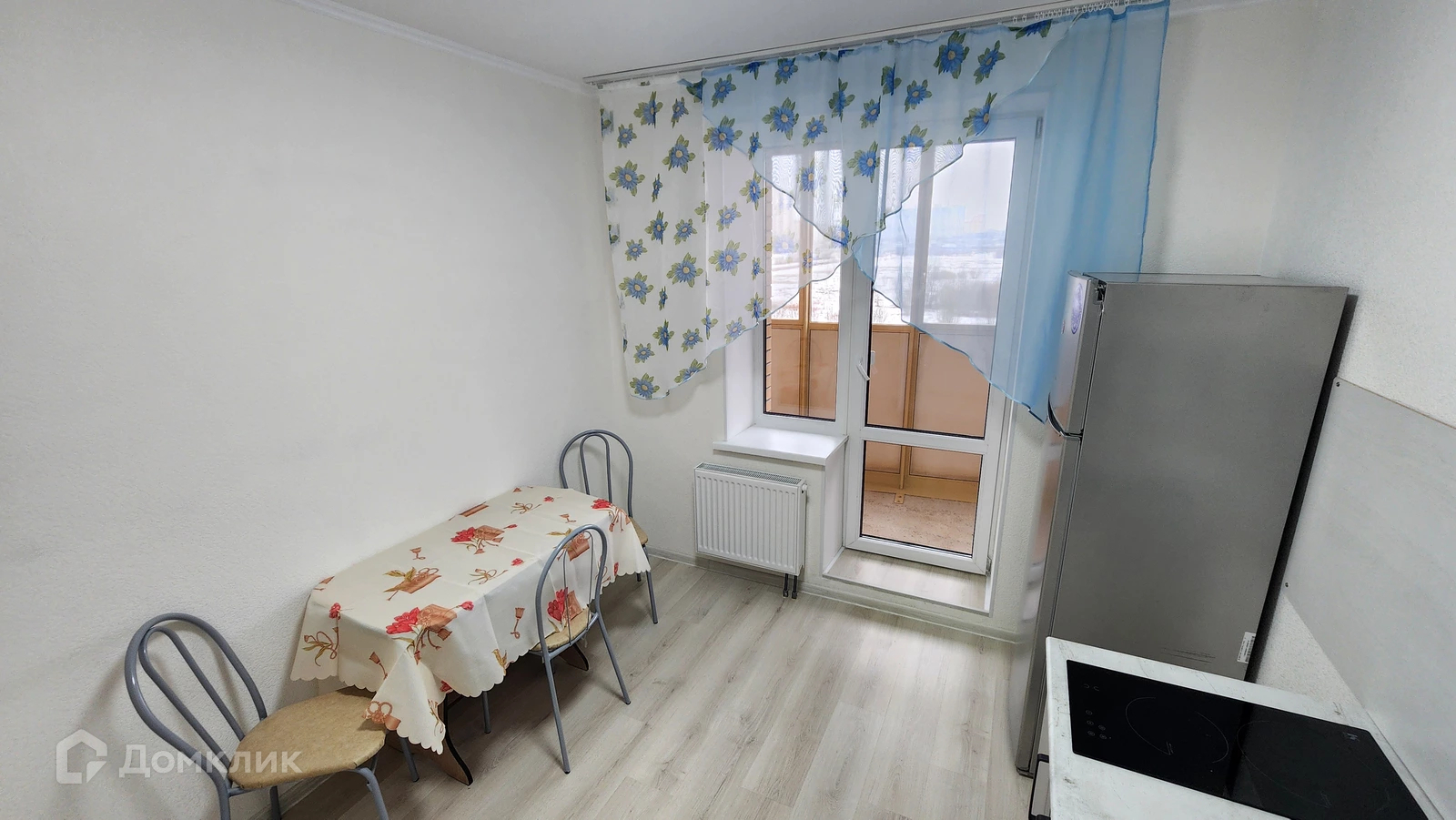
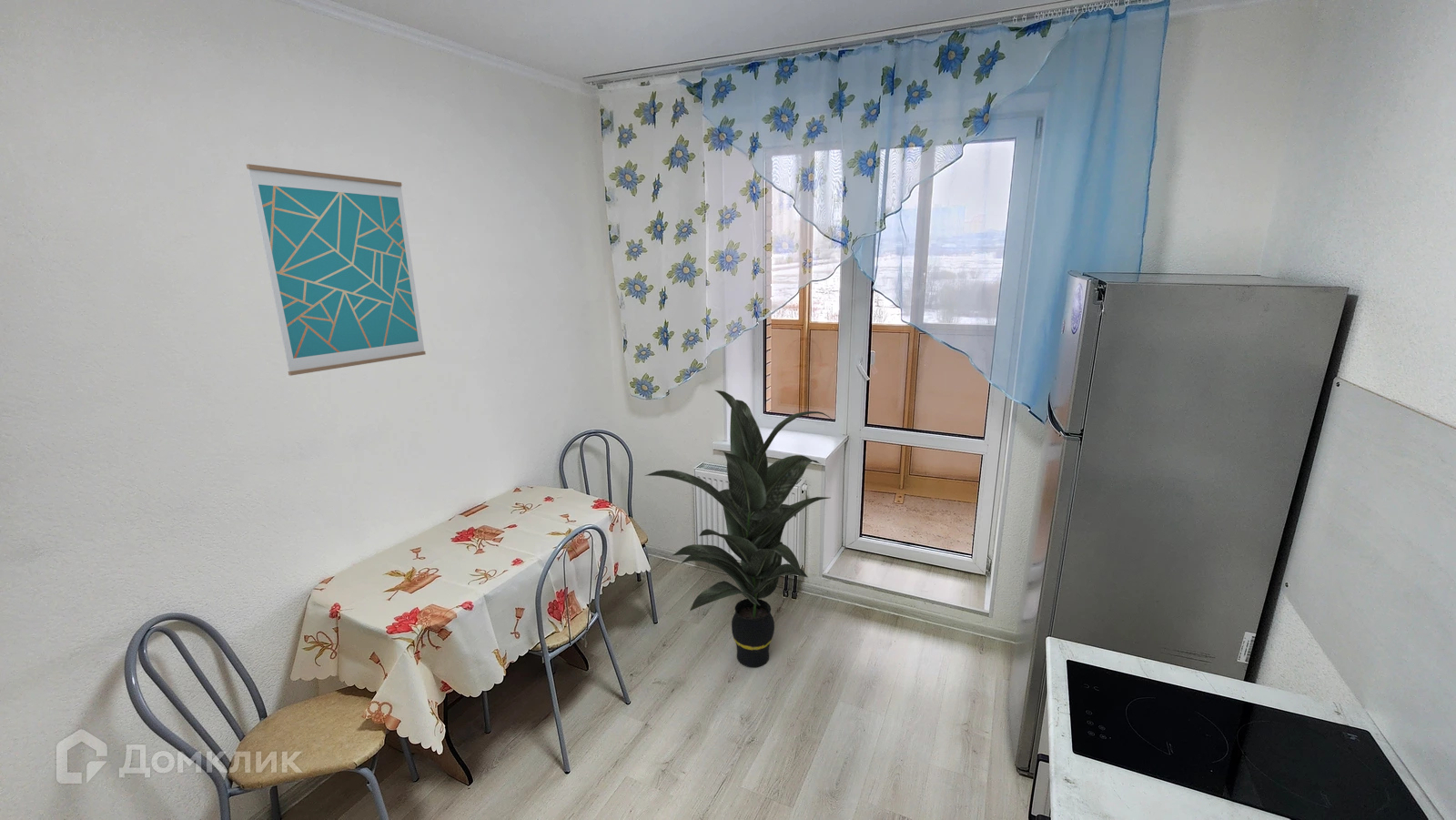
+ indoor plant [644,390,833,668]
+ wall art [246,163,427,377]
